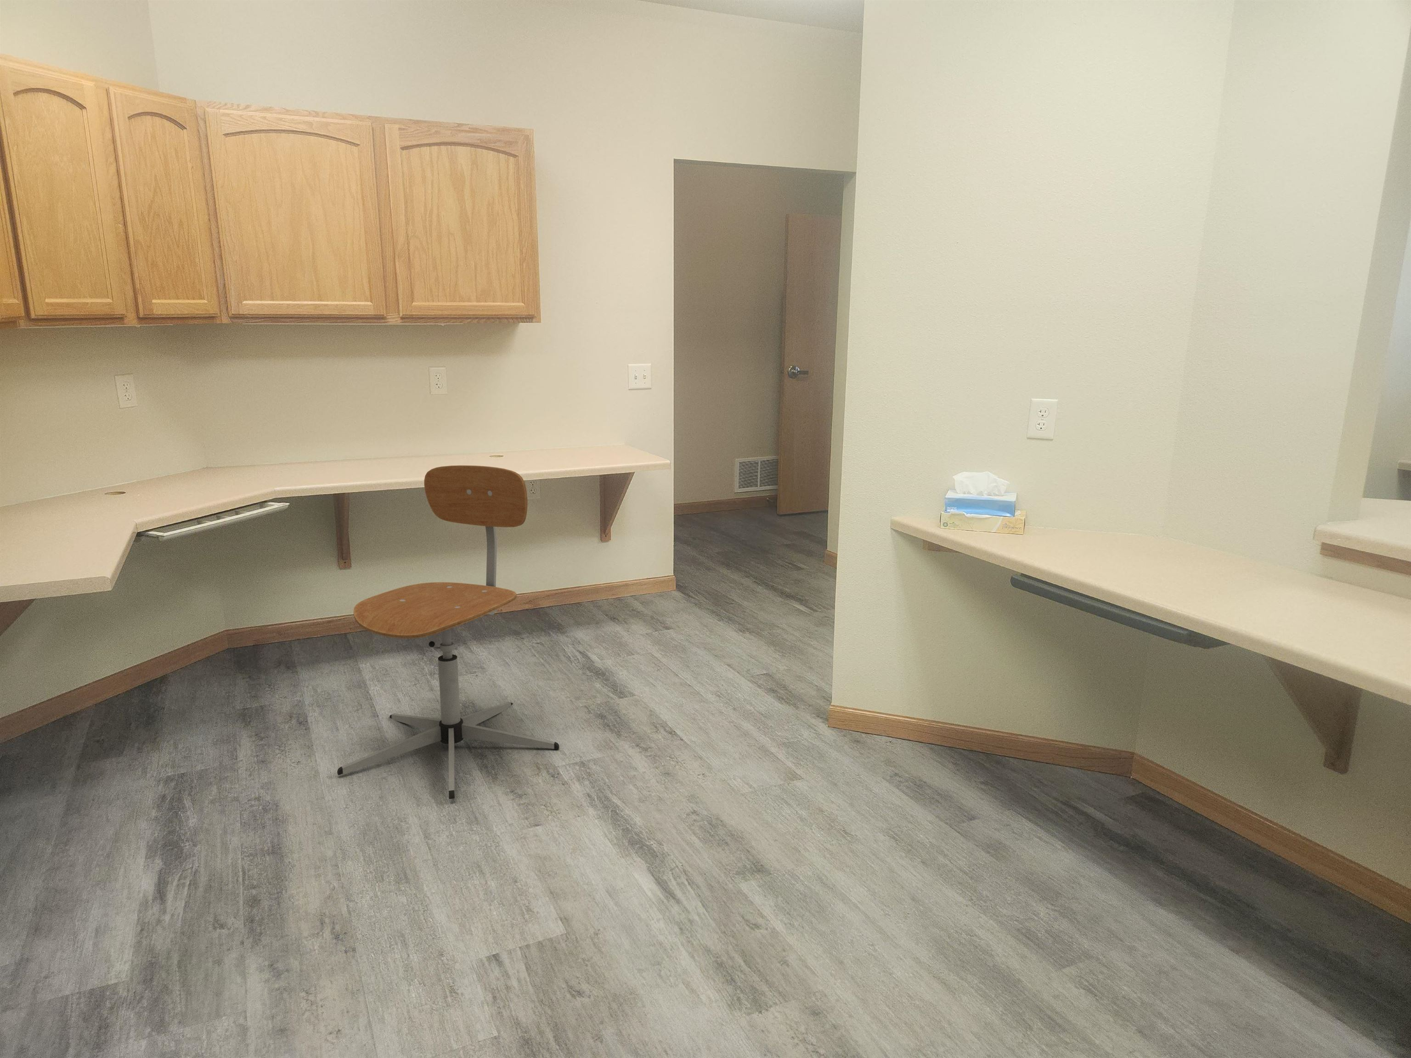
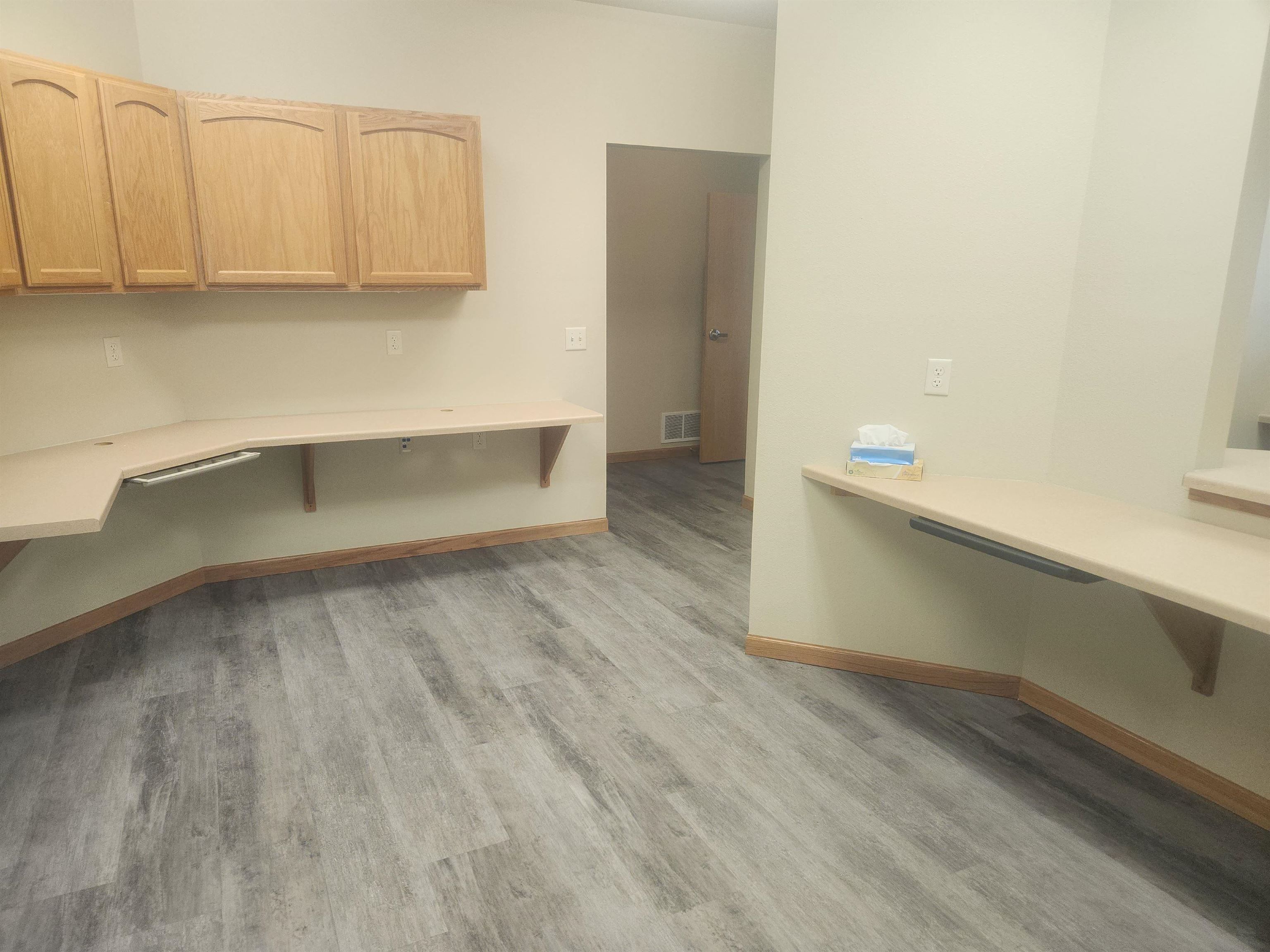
- office chair [337,465,560,799]
